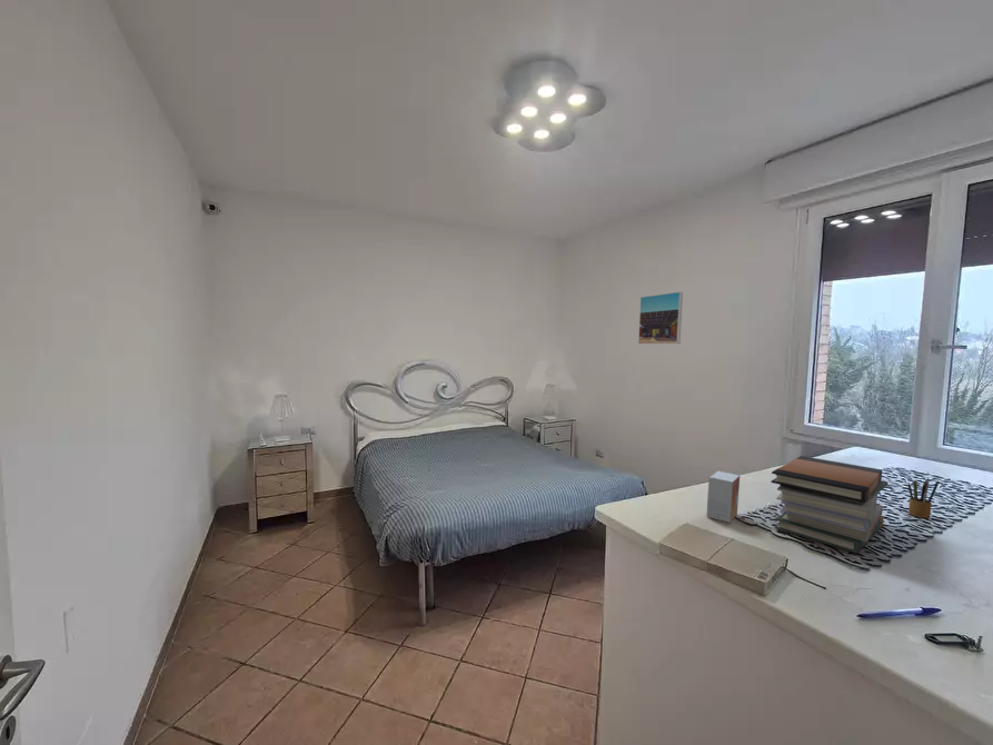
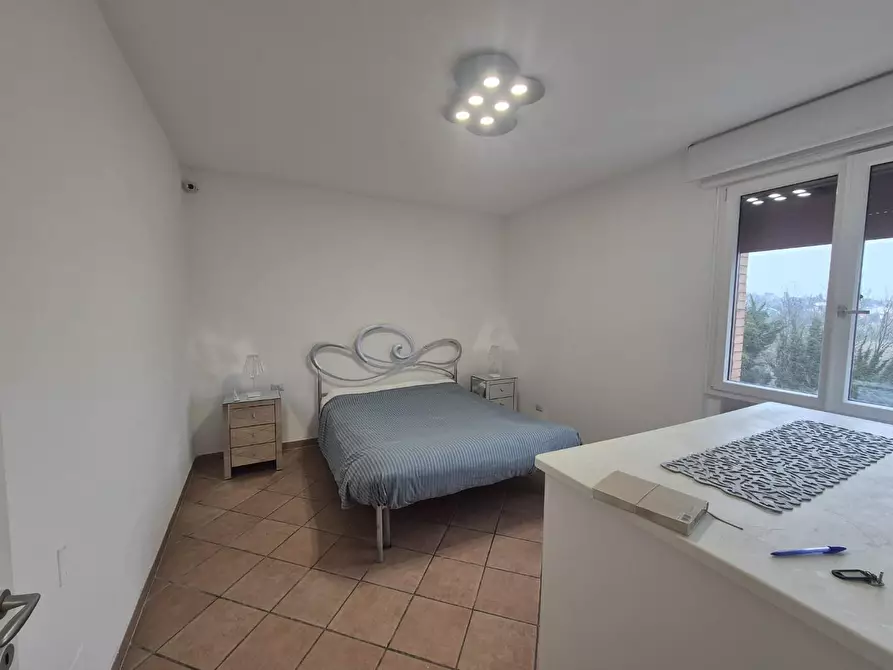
- small box [706,470,741,524]
- book stack [769,455,888,555]
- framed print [637,290,684,345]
- pencil box [907,477,940,519]
